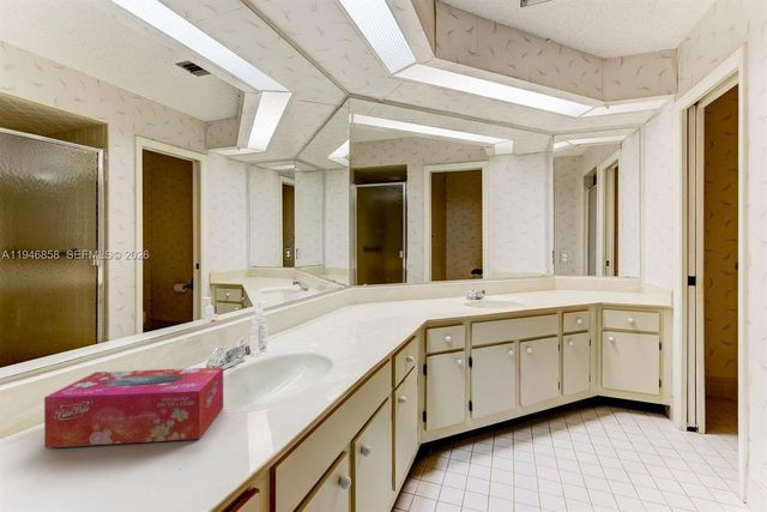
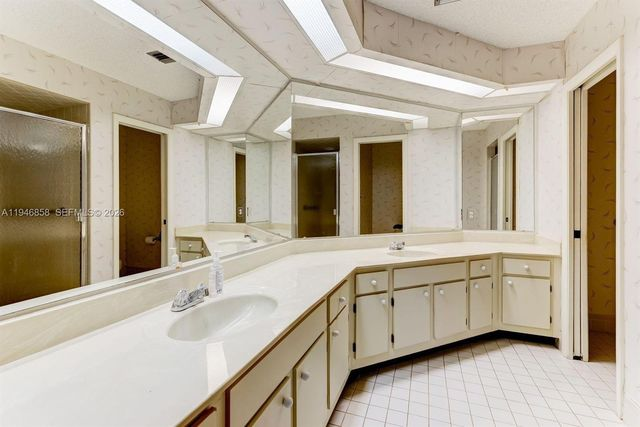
- tissue box [43,366,224,448]
